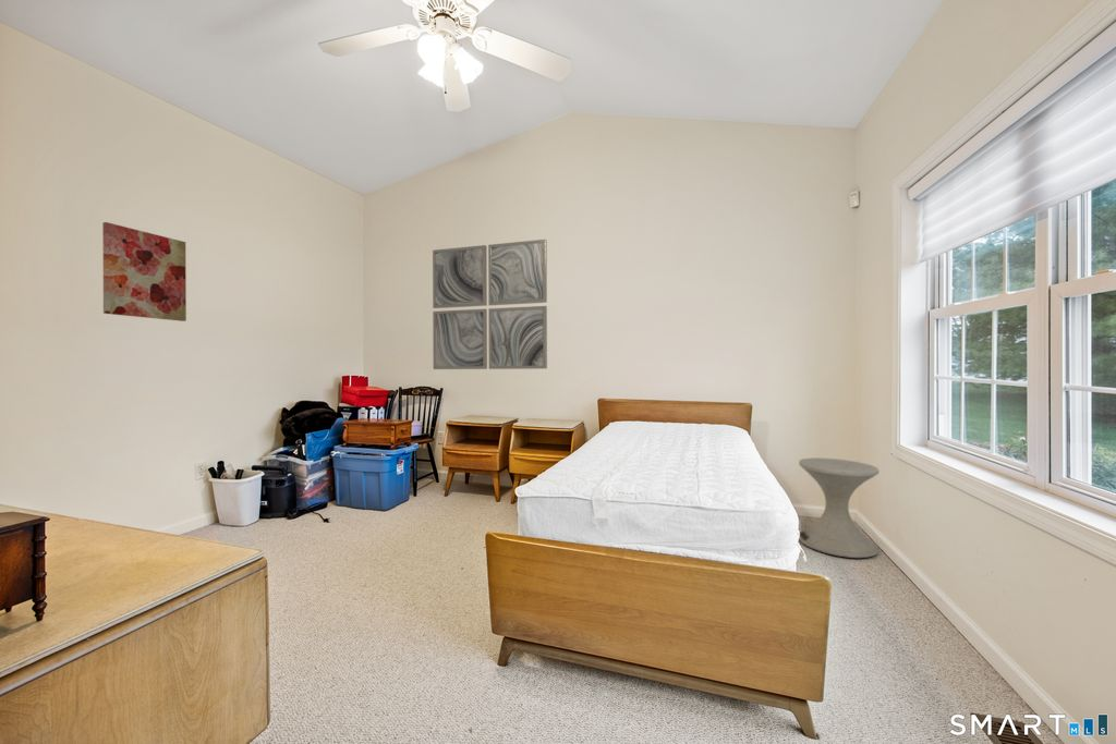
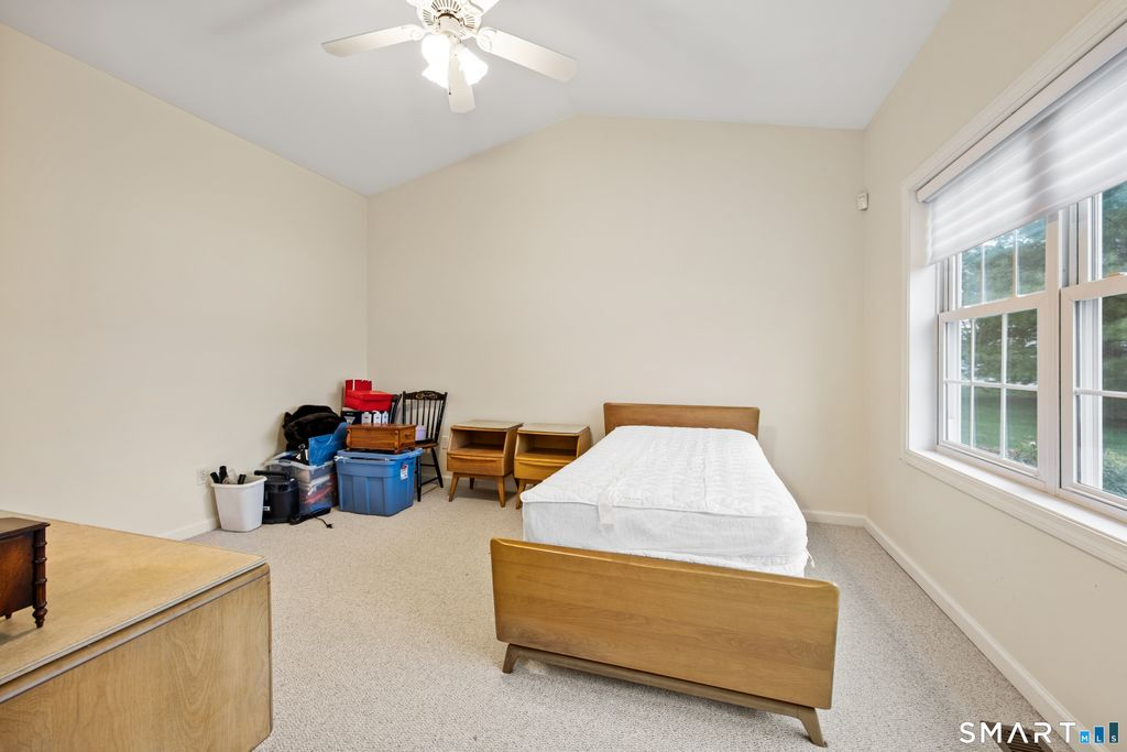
- wall art [432,239,548,370]
- side table [798,456,880,559]
- wall art [101,221,187,322]
